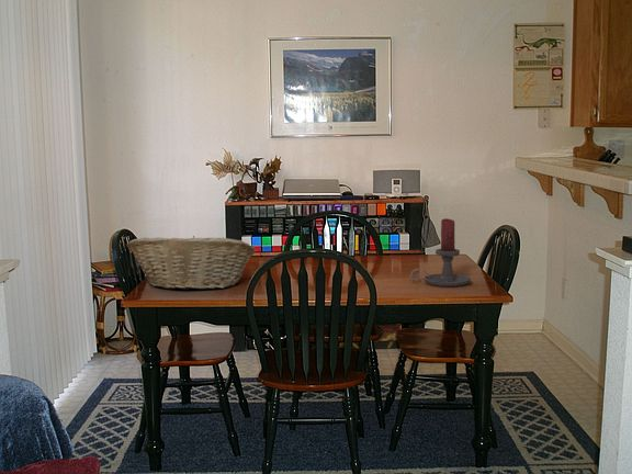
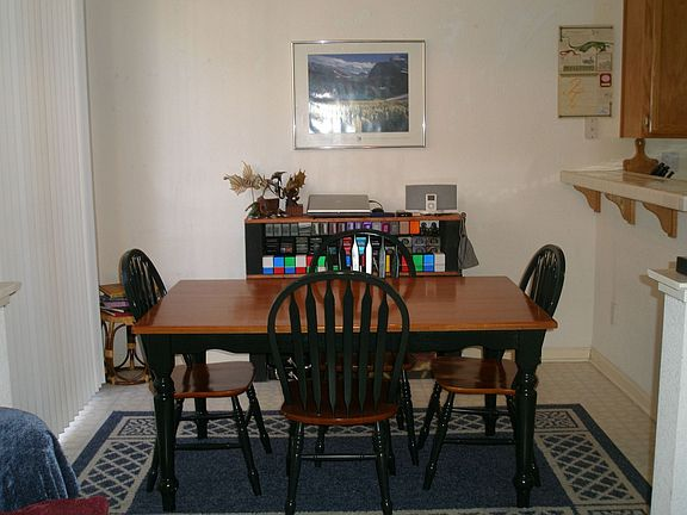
- fruit basket [126,235,257,291]
- candle holder [409,217,472,287]
